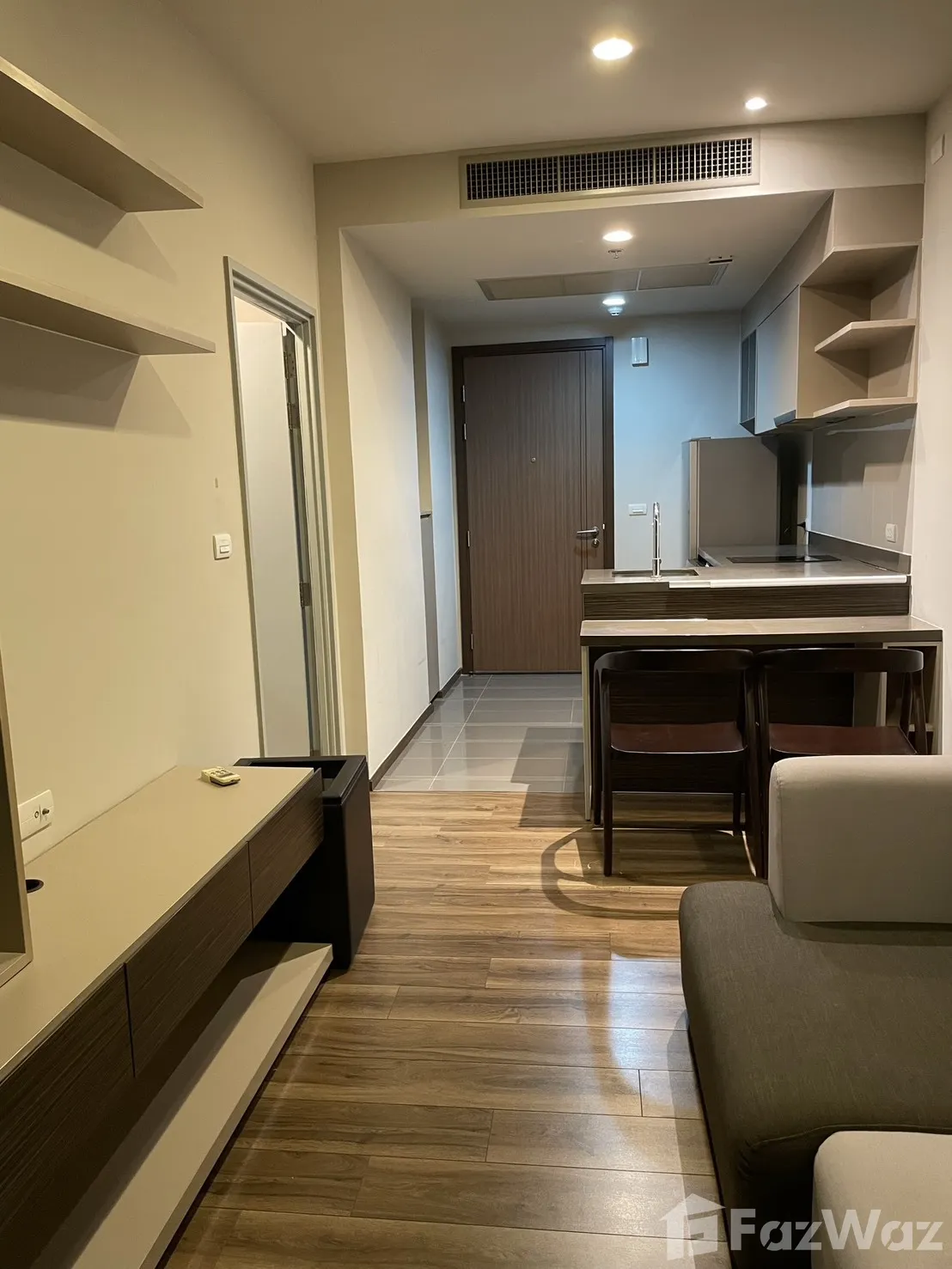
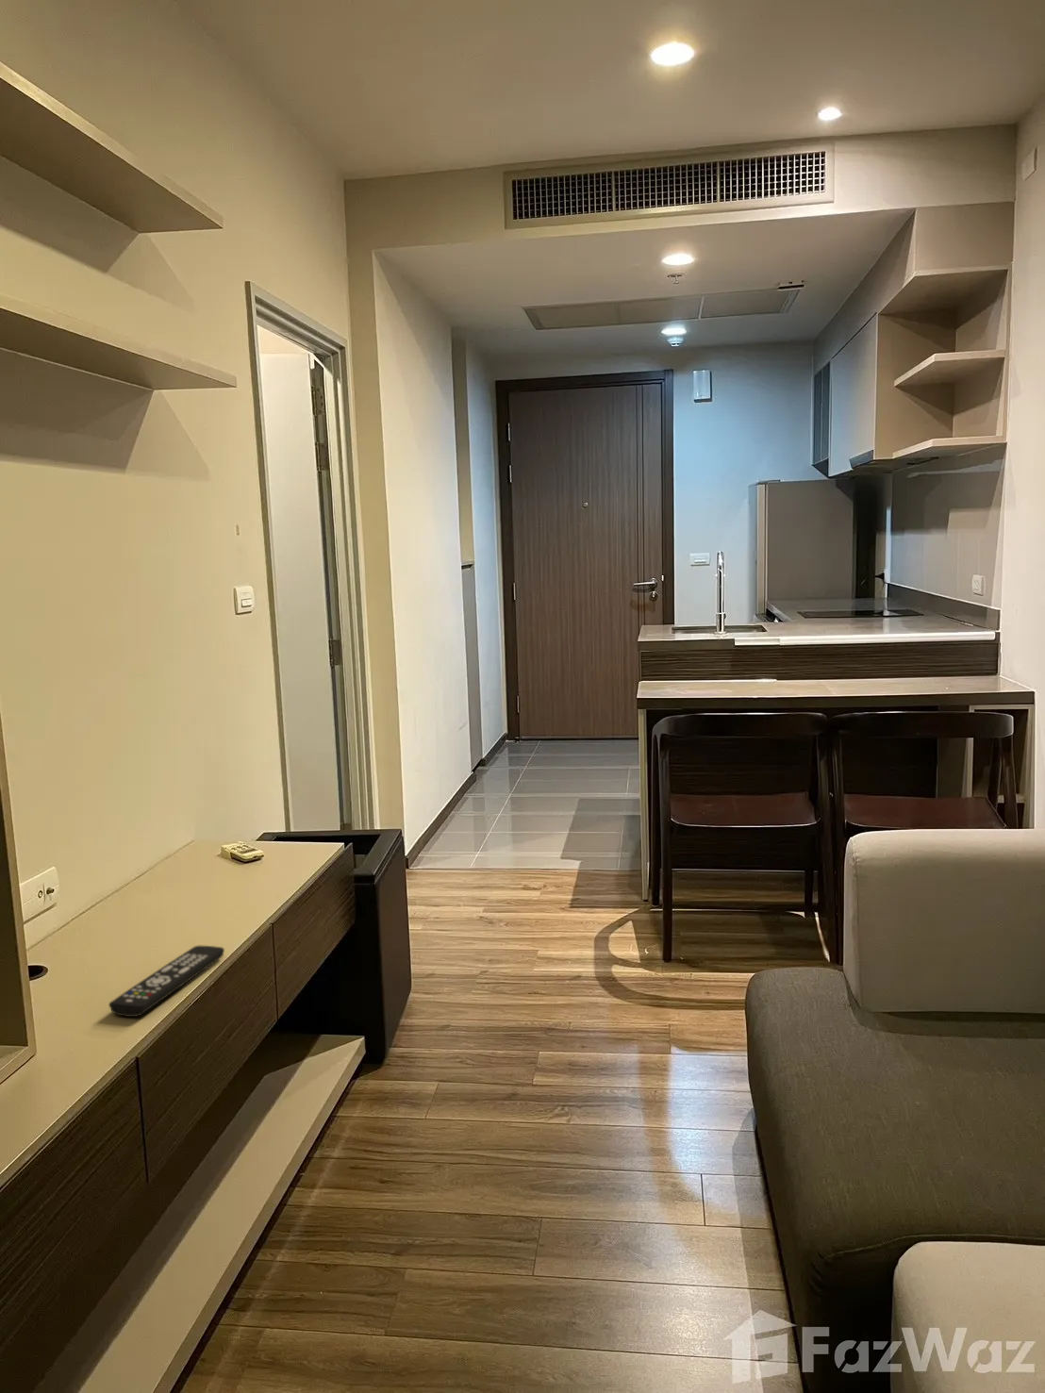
+ remote control [108,945,225,1018]
